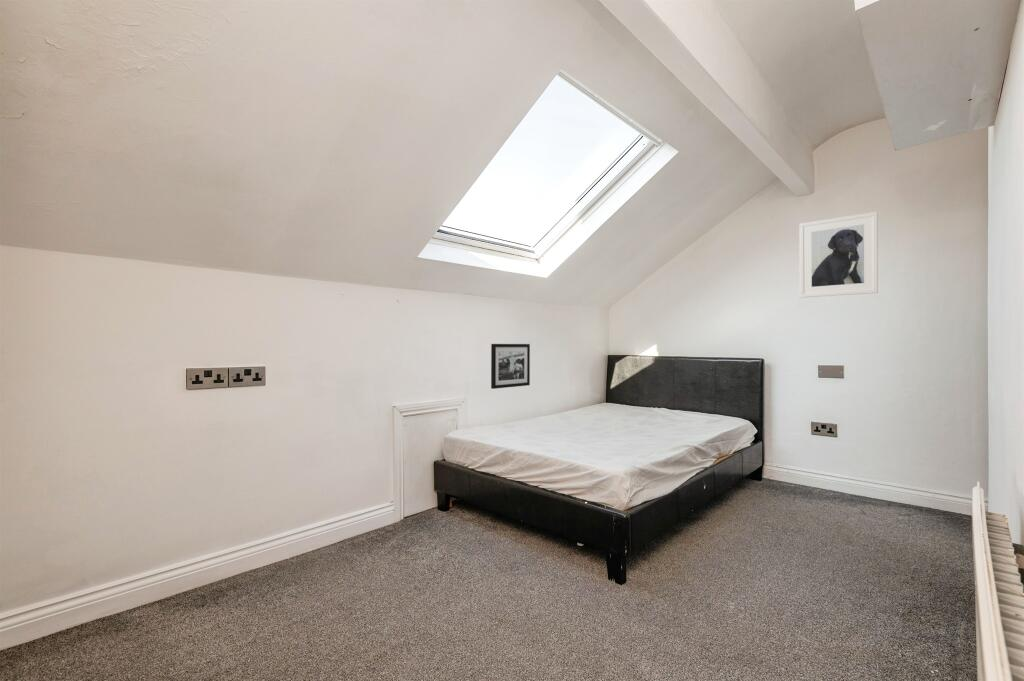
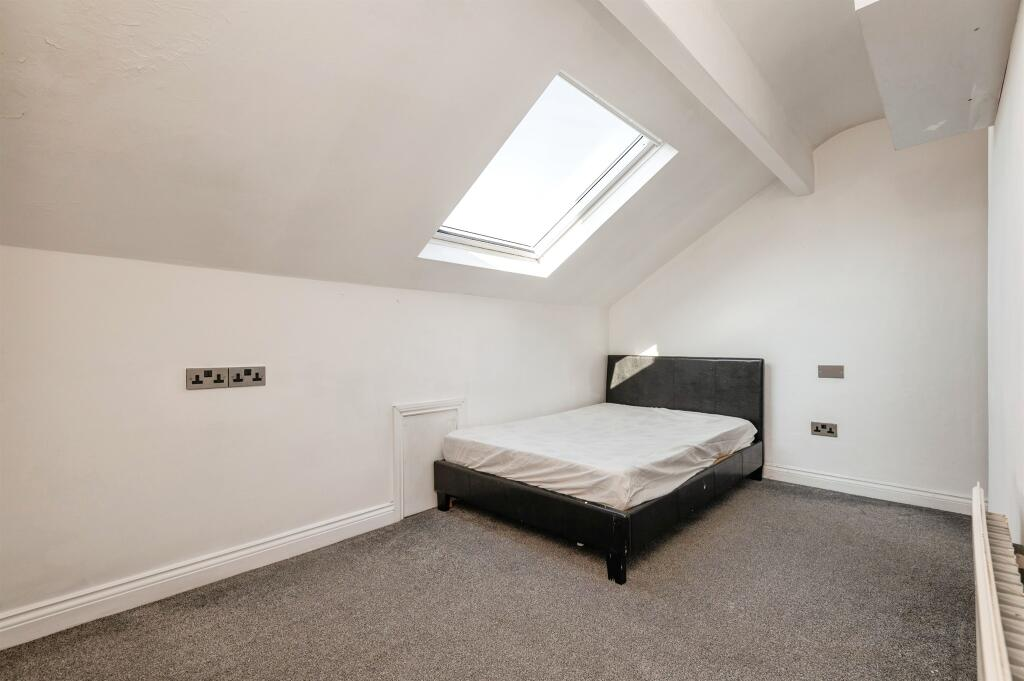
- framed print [799,211,879,299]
- picture frame [490,343,531,390]
